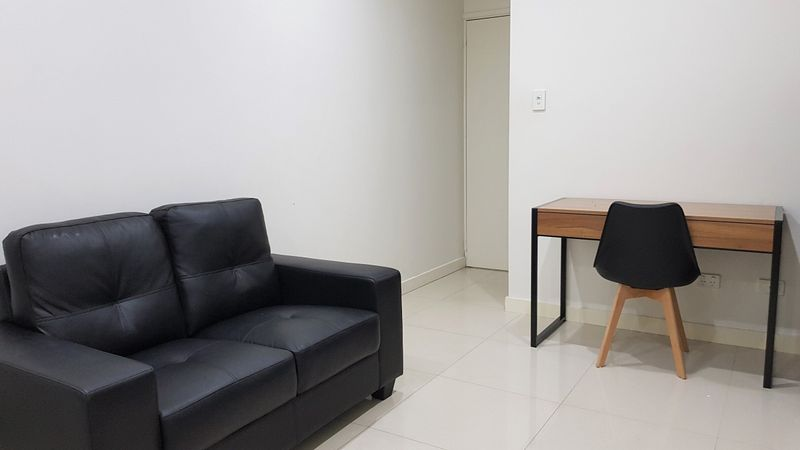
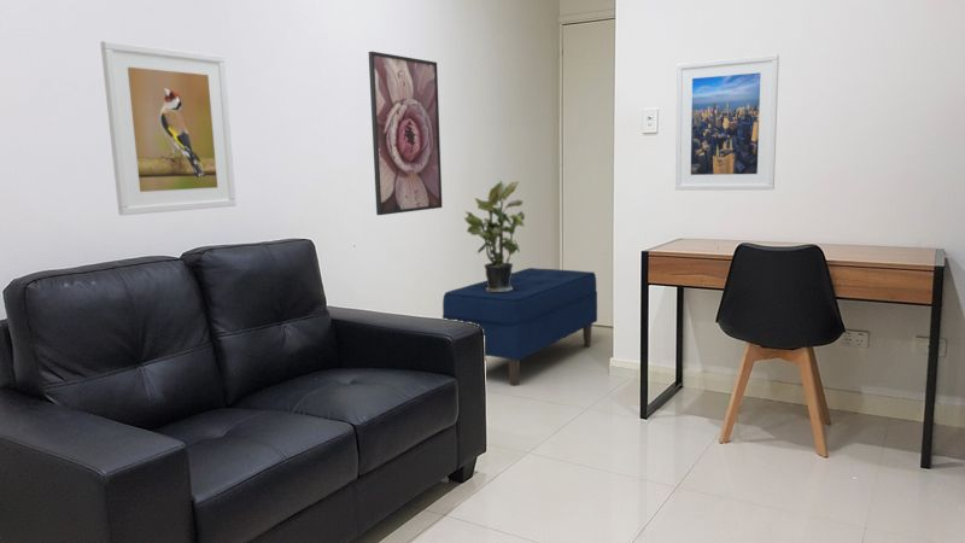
+ bench [441,267,598,387]
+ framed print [368,51,444,216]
+ potted plant [463,180,526,292]
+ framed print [99,40,238,216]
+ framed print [674,53,780,191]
